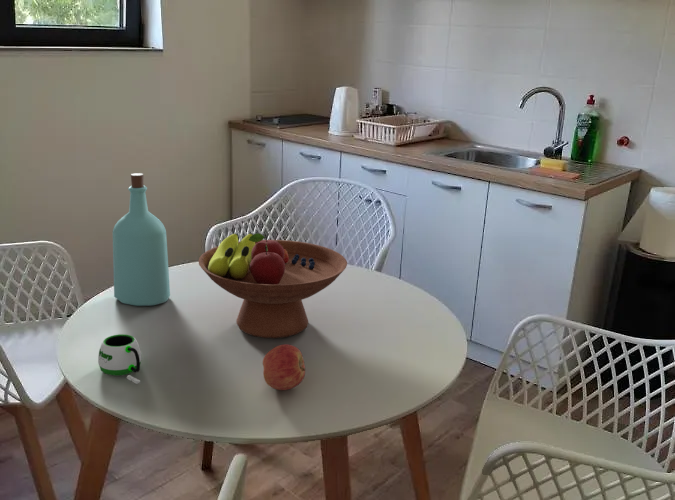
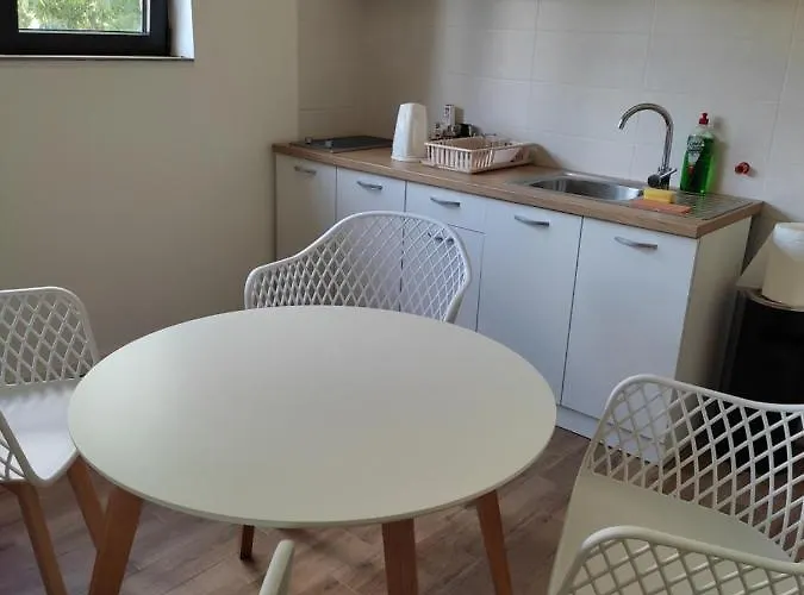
- apple [262,343,306,391]
- bottle [112,172,171,307]
- mug [97,333,143,385]
- fruit bowl [197,232,348,339]
